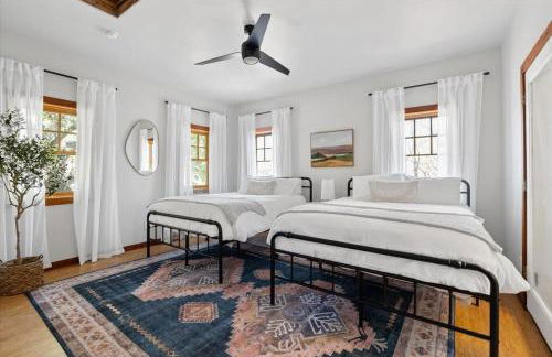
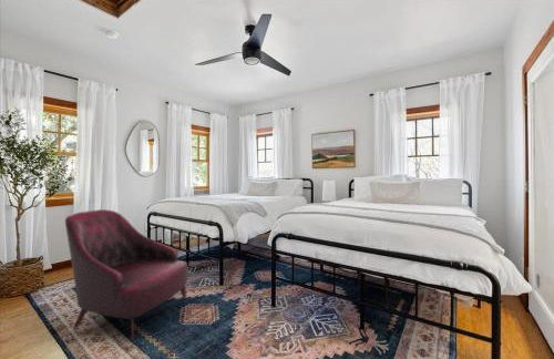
+ armchair [64,208,188,341]
